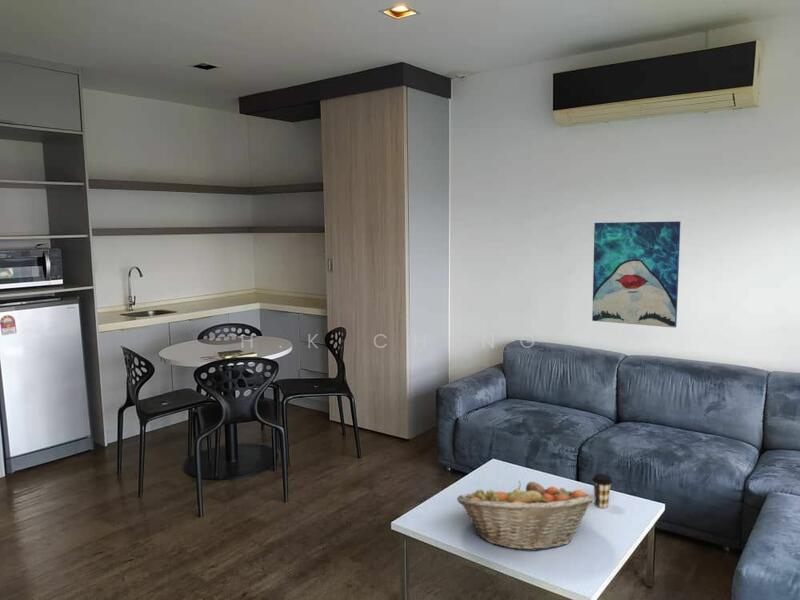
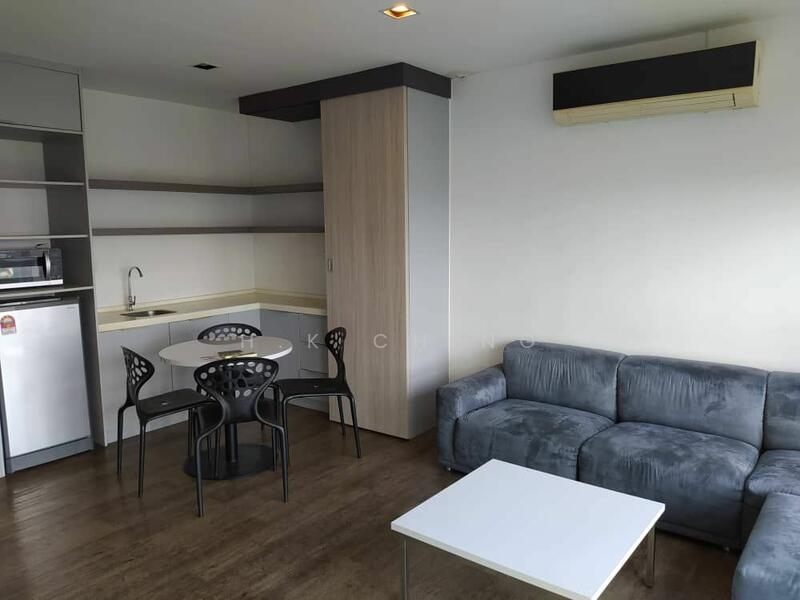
- wall art [591,220,681,329]
- fruit basket [456,480,595,551]
- coffee cup [591,473,613,509]
